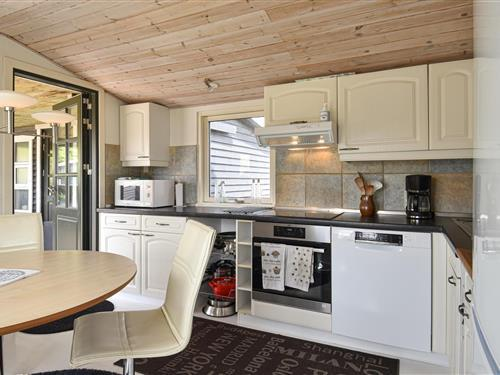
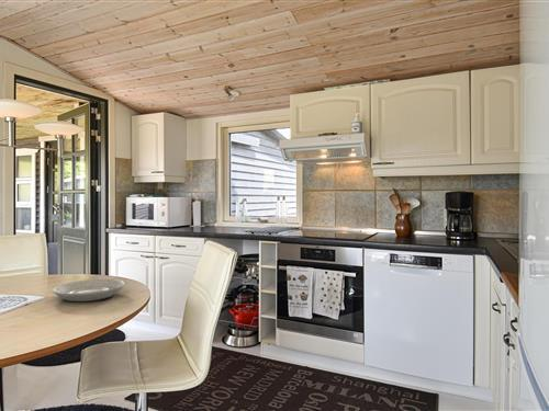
+ plate [52,278,126,302]
